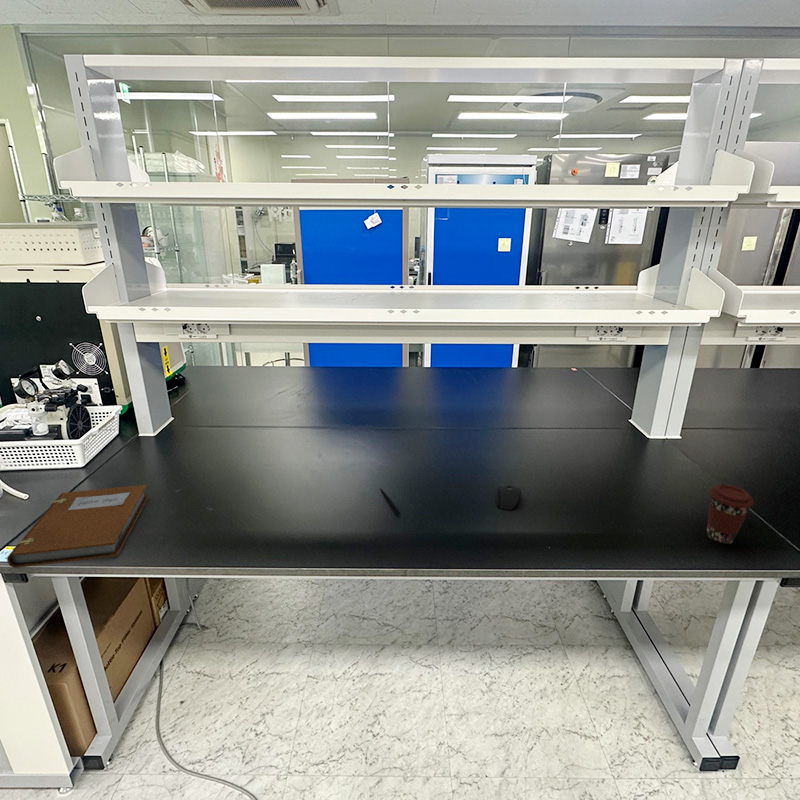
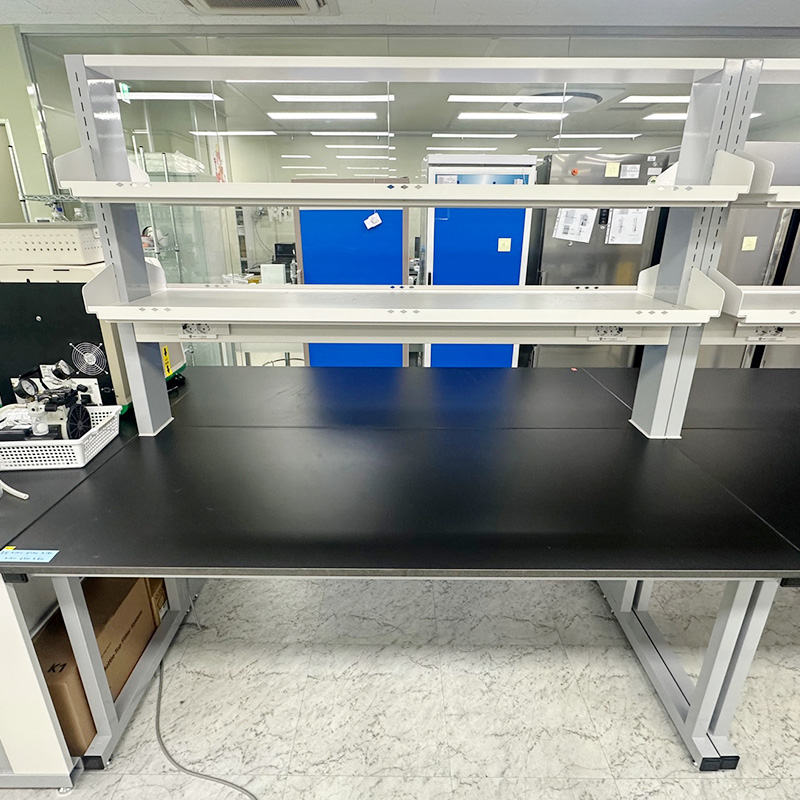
- pen [379,487,401,516]
- mouse [495,485,522,511]
- coffee cup [706,484,755,545]
- notebook [6,484,150,569]
